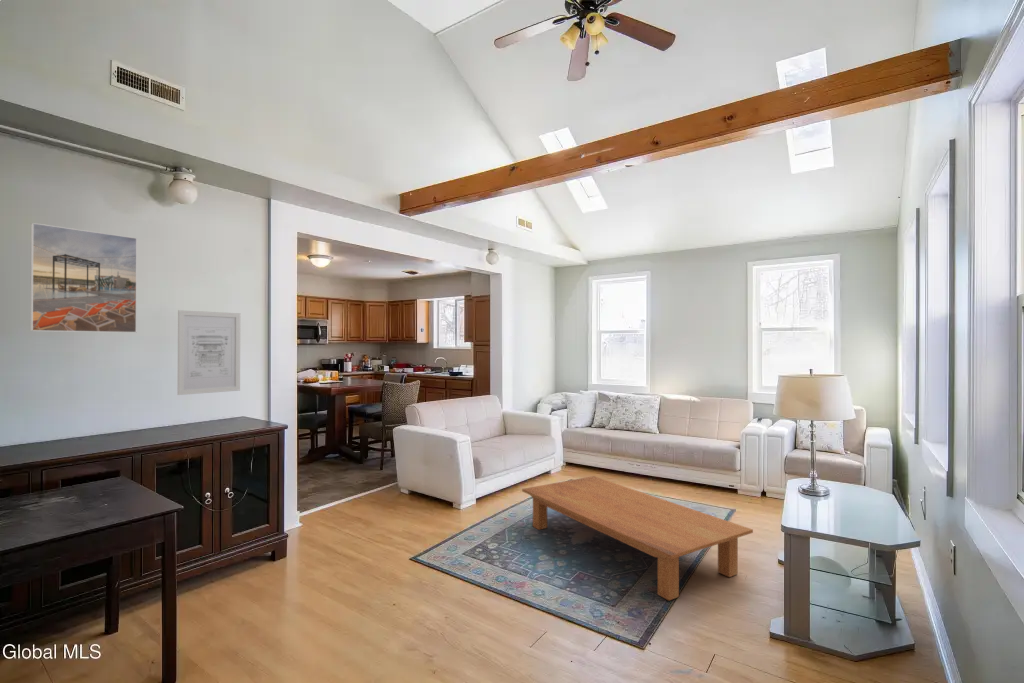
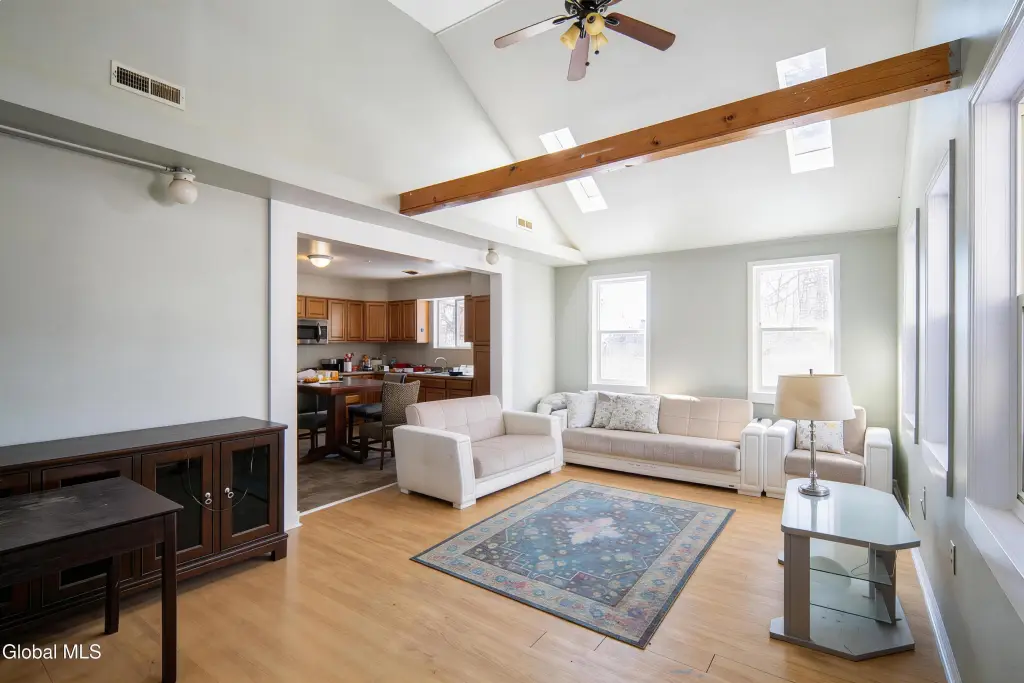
- coffee table [521,475,754,601]
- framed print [29,222,138,334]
- wall art [177,309,241,396]
